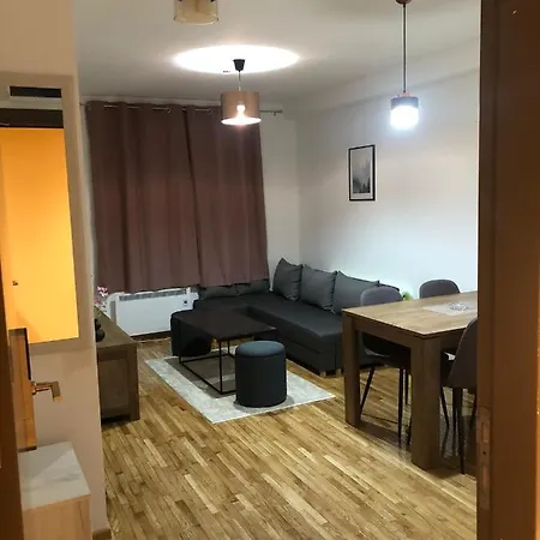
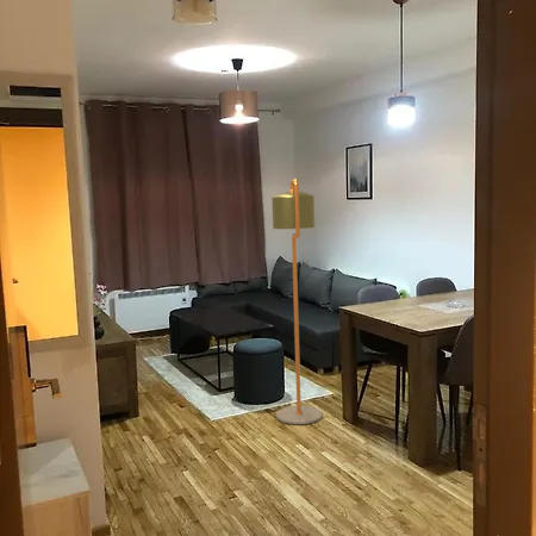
+ floor lamp [270,177,323,425]
